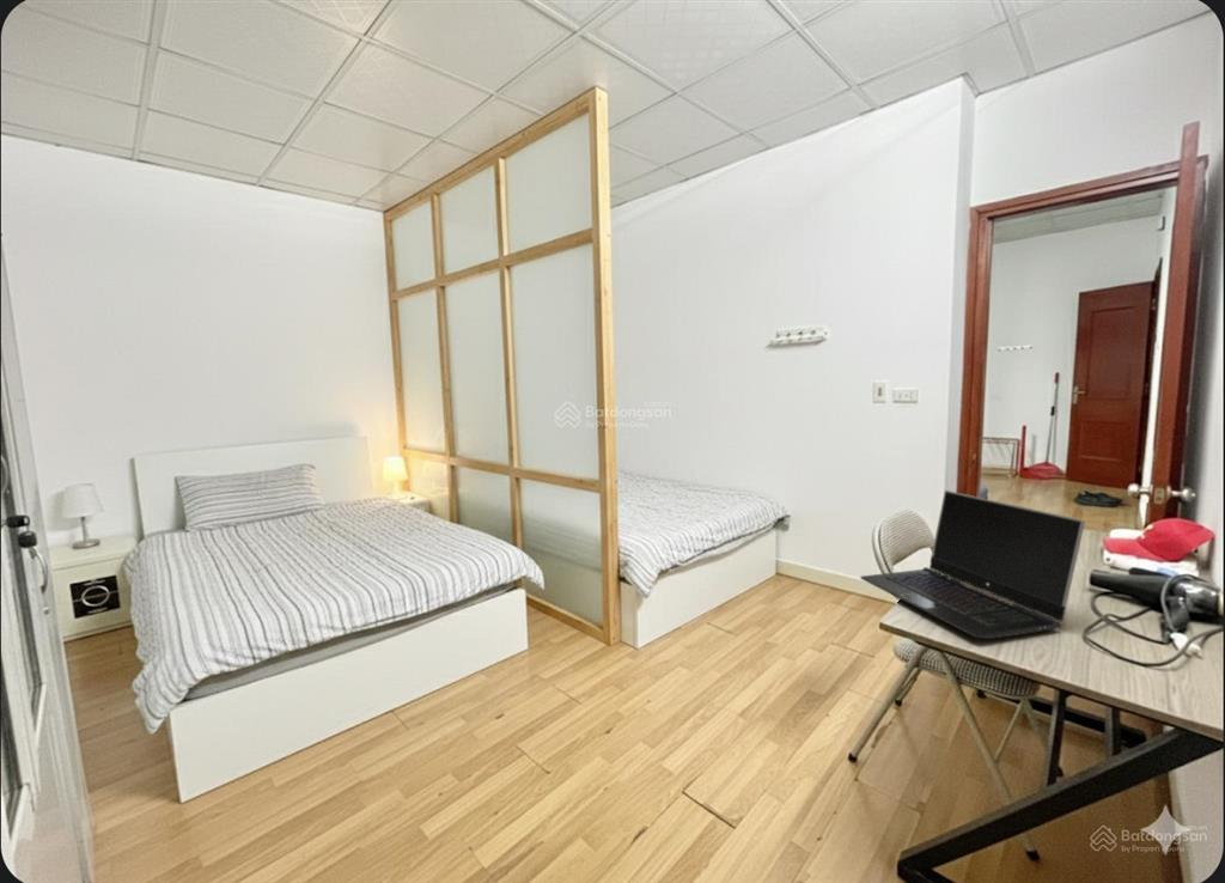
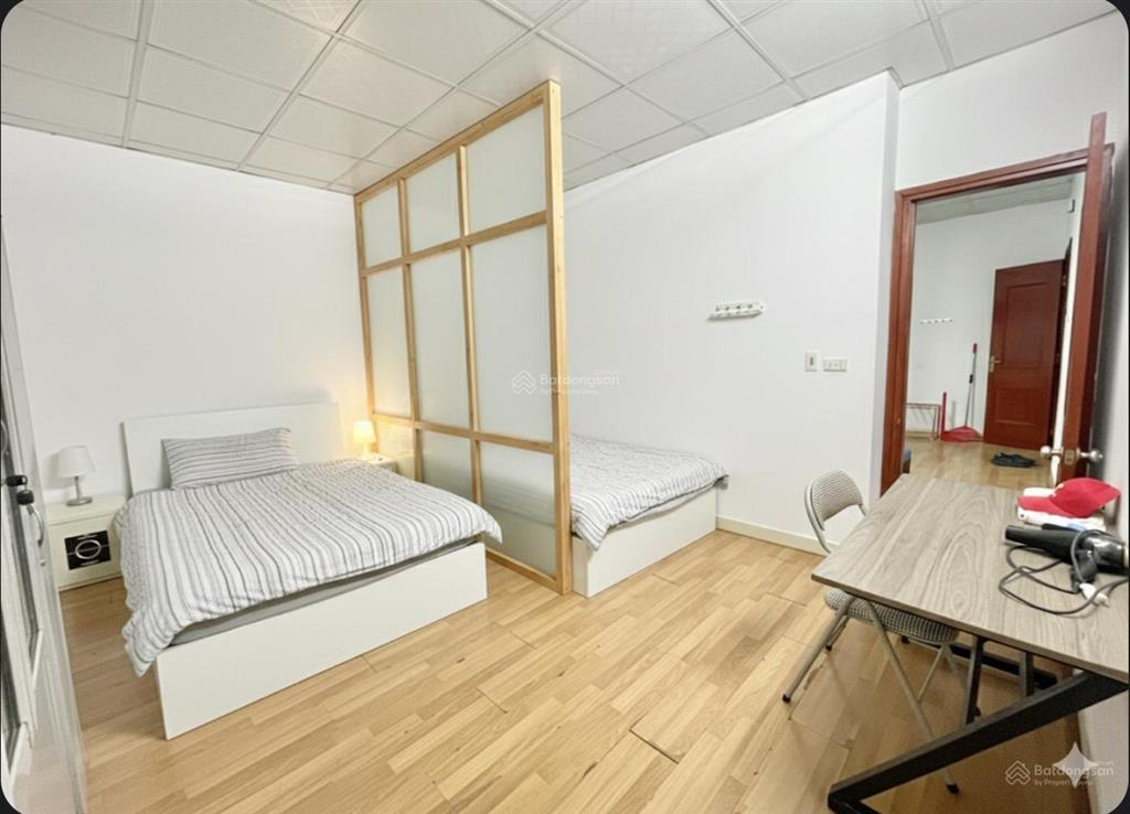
- laptop computer [859,489,1086,640]
